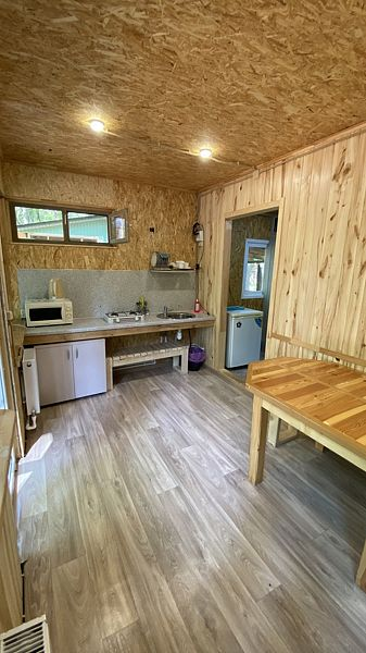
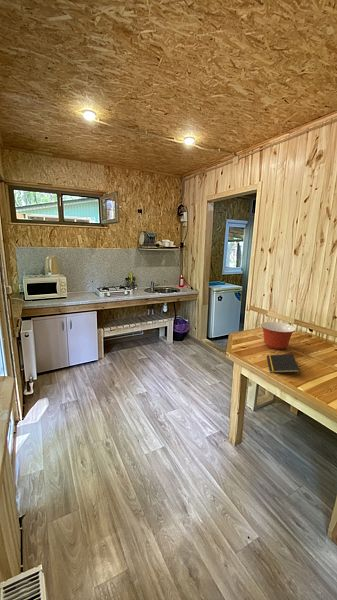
+ notepad [266,353,301,374]
+ mixing bowl [260,321,297,350]
